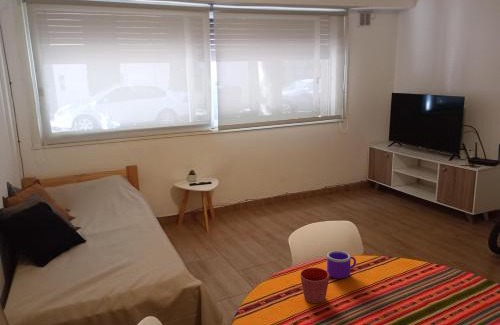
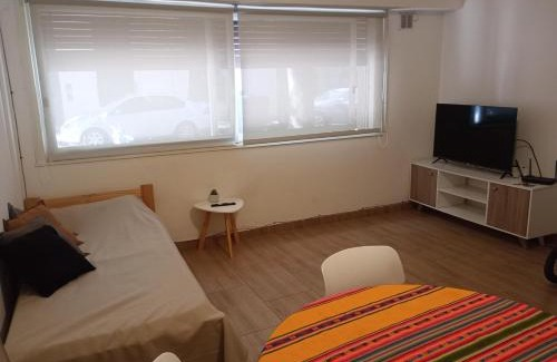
- flower pot [299,267,330,304]
- mug [326,250,357,279]
